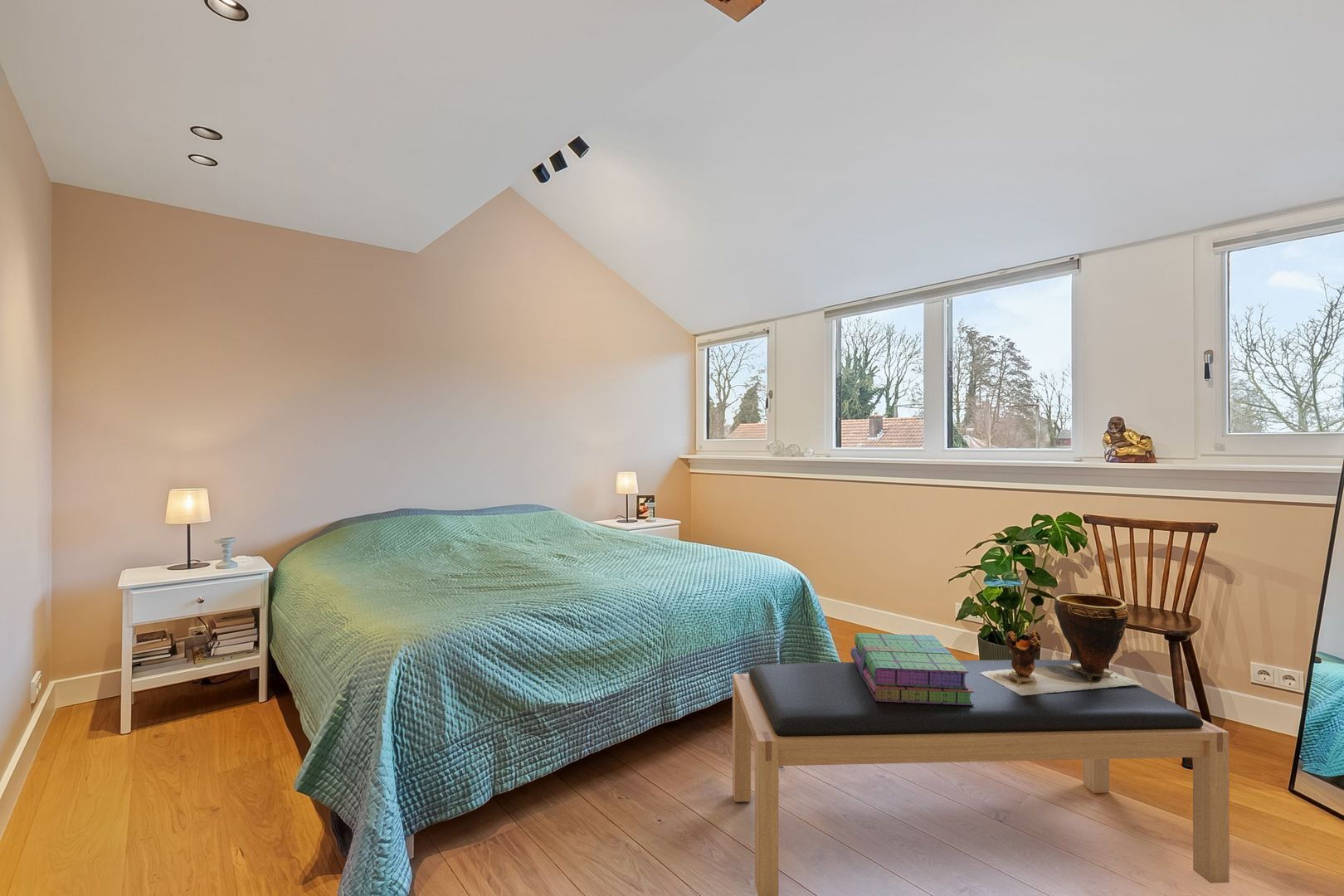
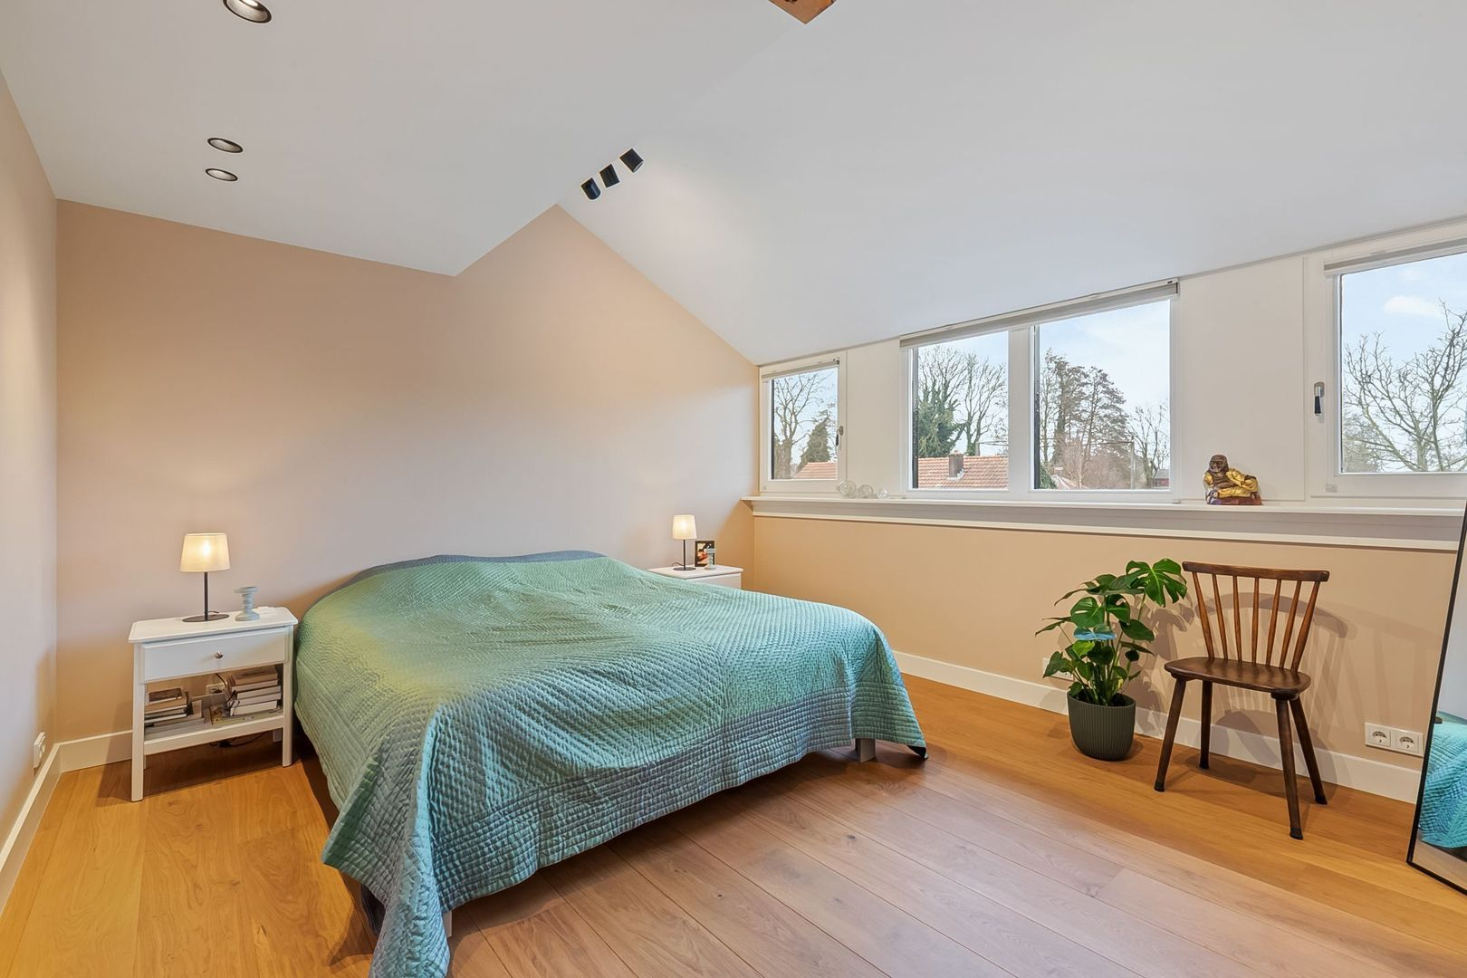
- stack of books [850,632,974,705]
- clay pot [980,592,1142,696]
- bench [732,659,1230,896]
